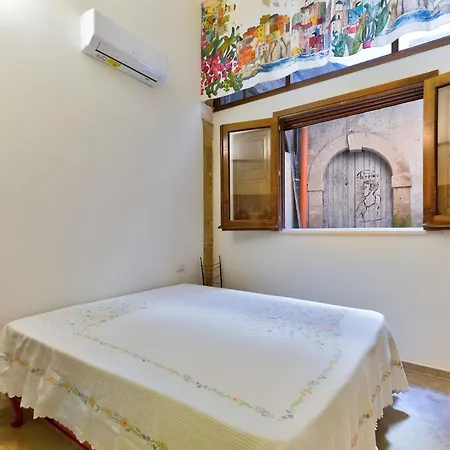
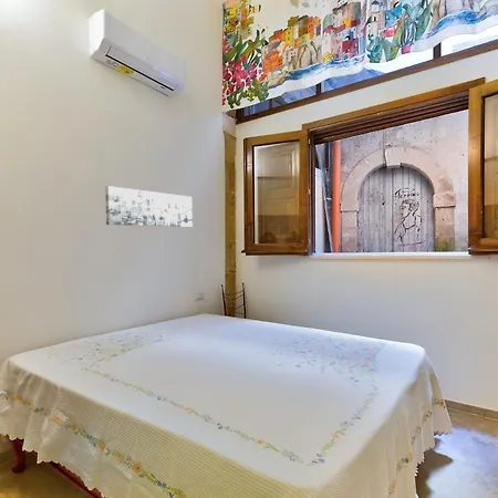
+ wall art [104,185,194,228]
